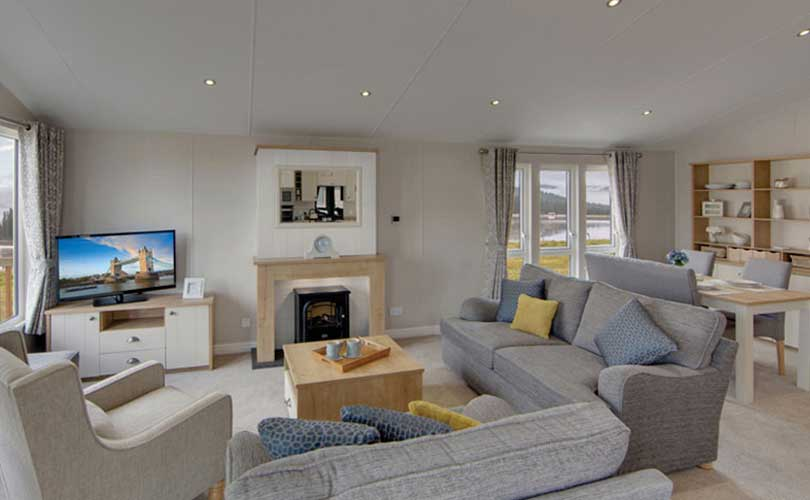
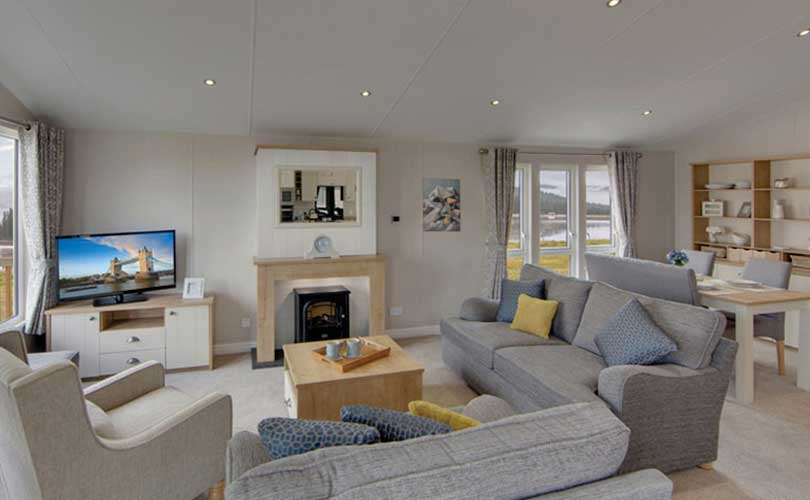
+ wall art [422,177,462,233]
